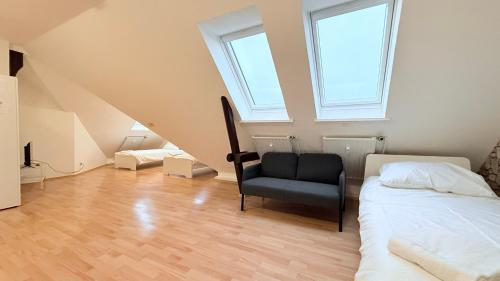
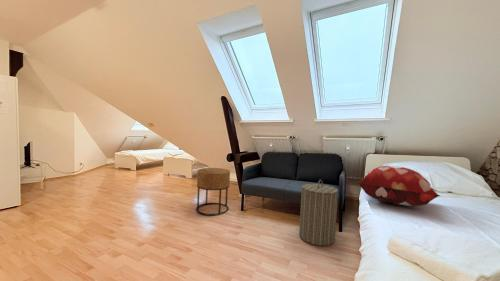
+ decorative pillow [357,165,441,207]
+ side table [195,167,231,217]
+ laundry hamper [298,179,339,247]
